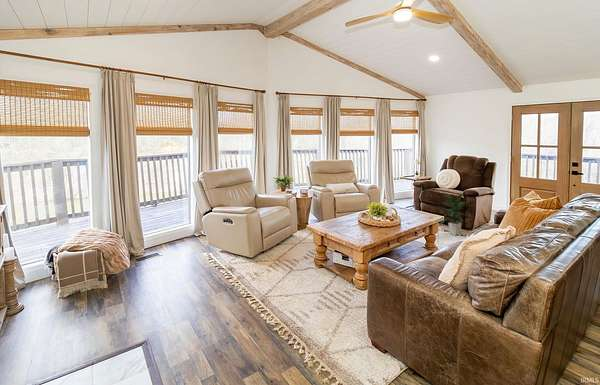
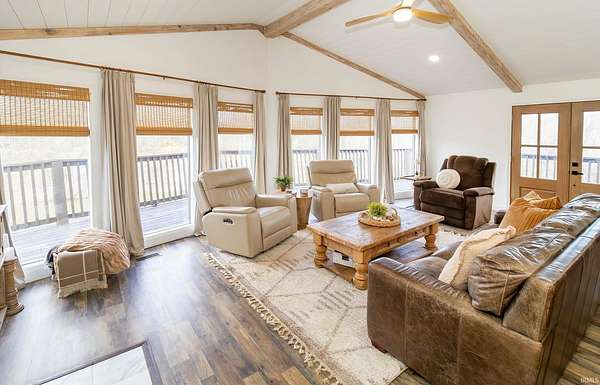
- indoor plant [439,191,473,236]
